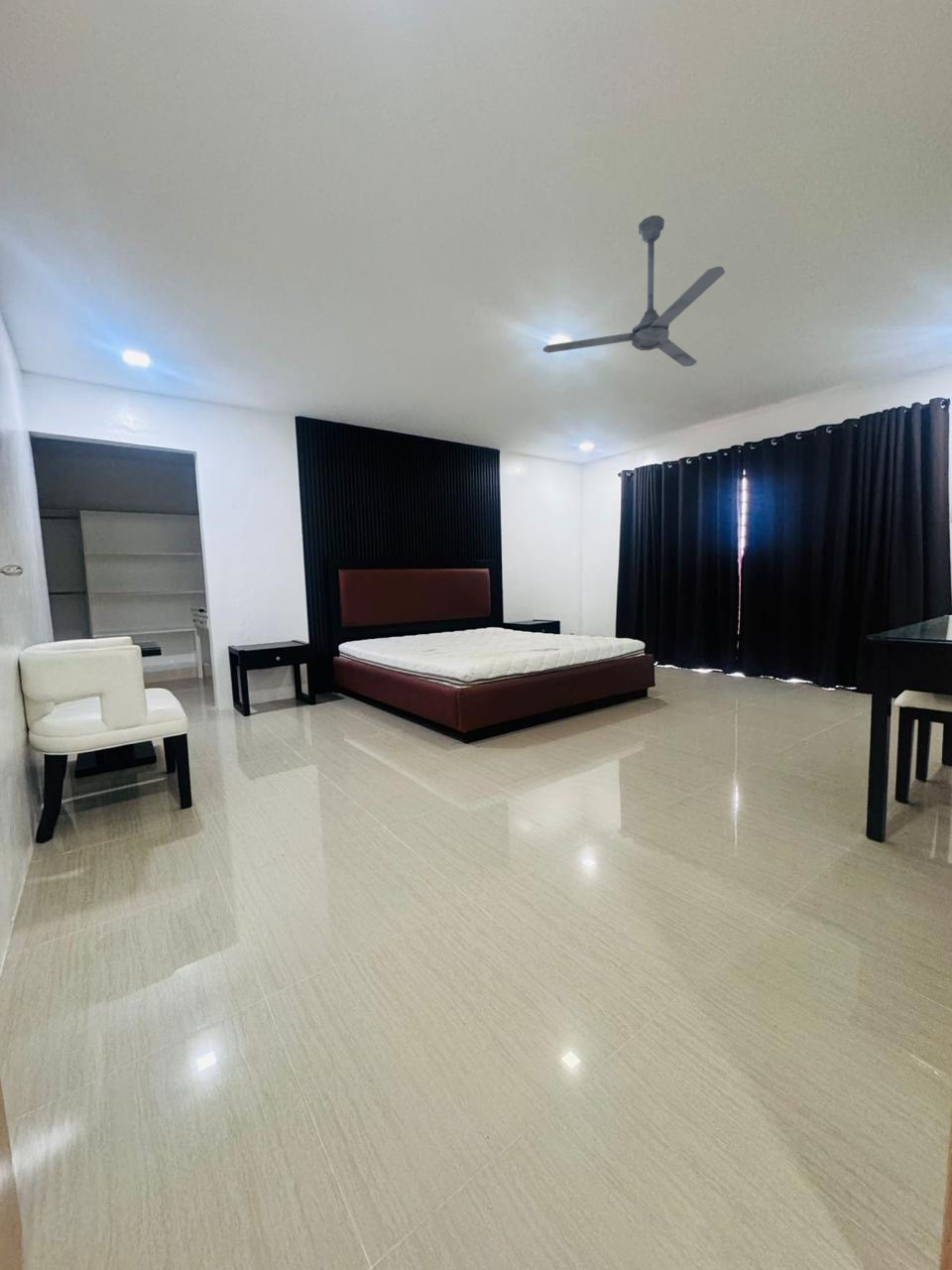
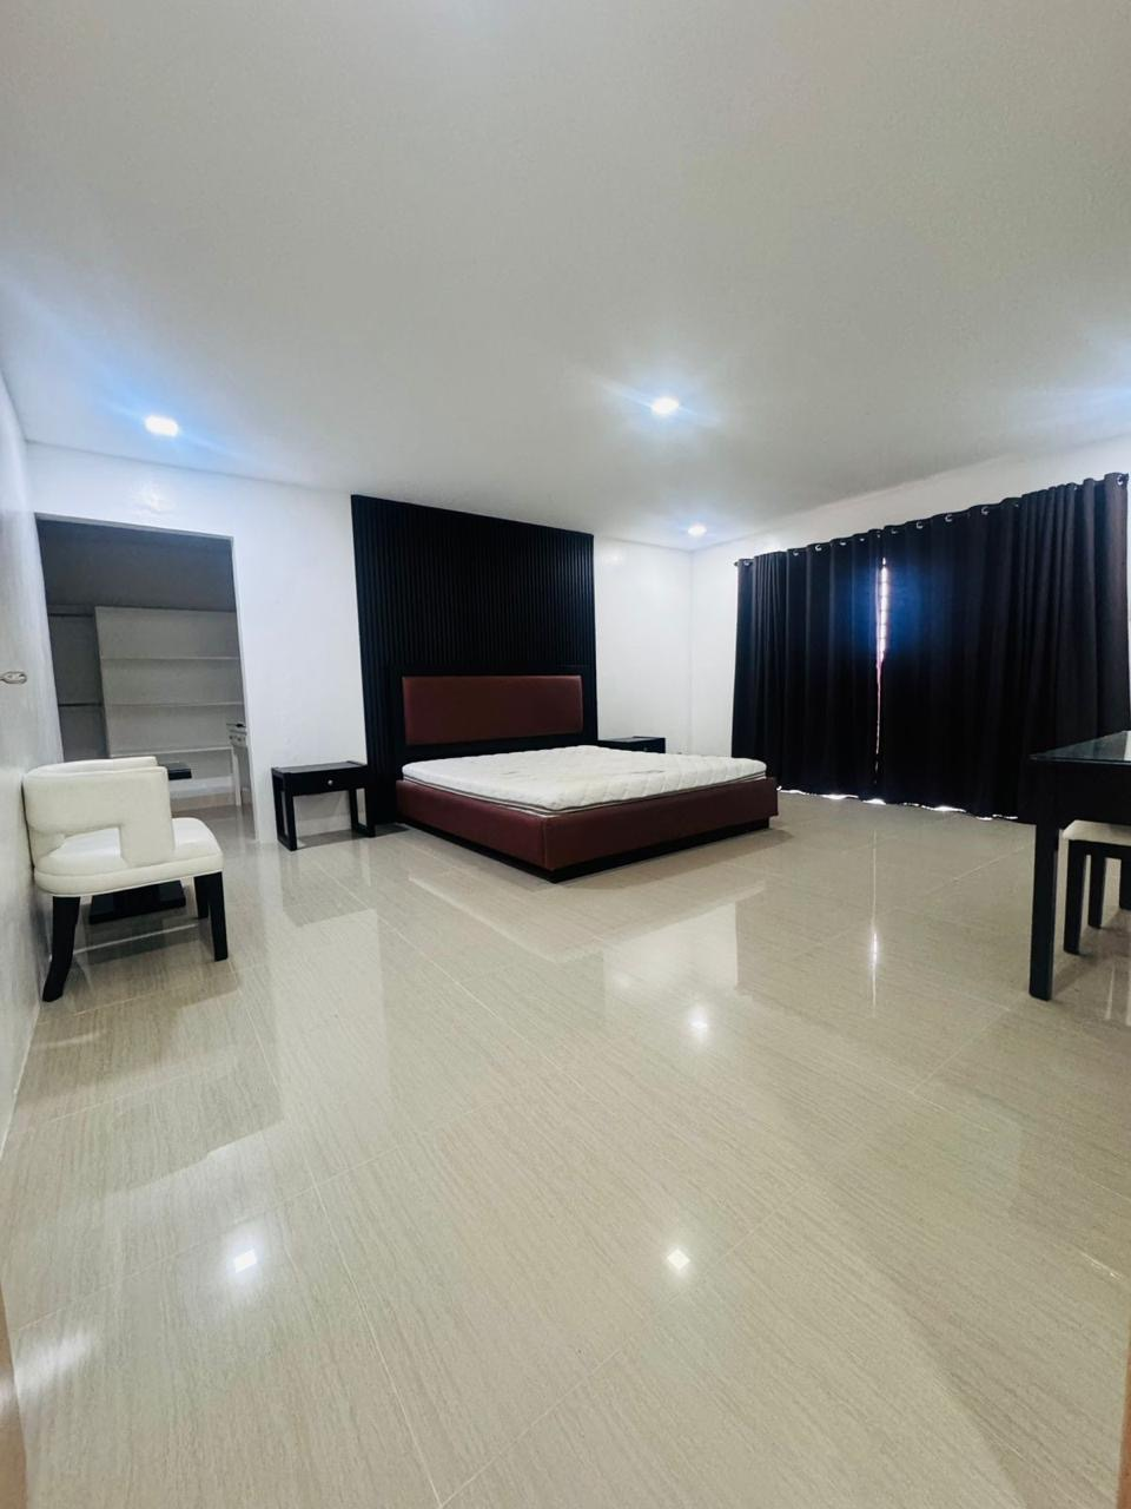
- ceiling fan [542,214,726,367]
